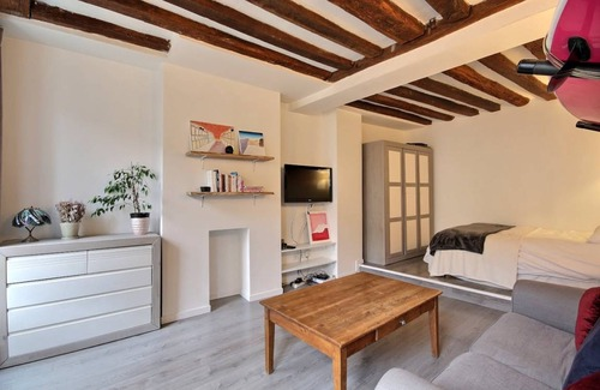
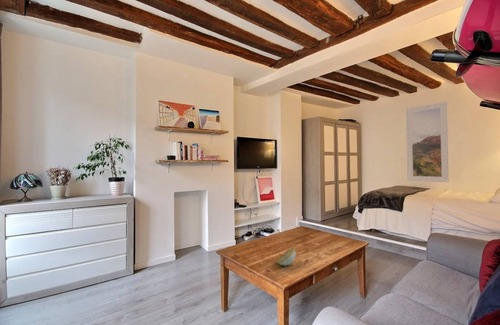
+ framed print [405,101,450,183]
+ decorative bowl [275,246,296,267]
